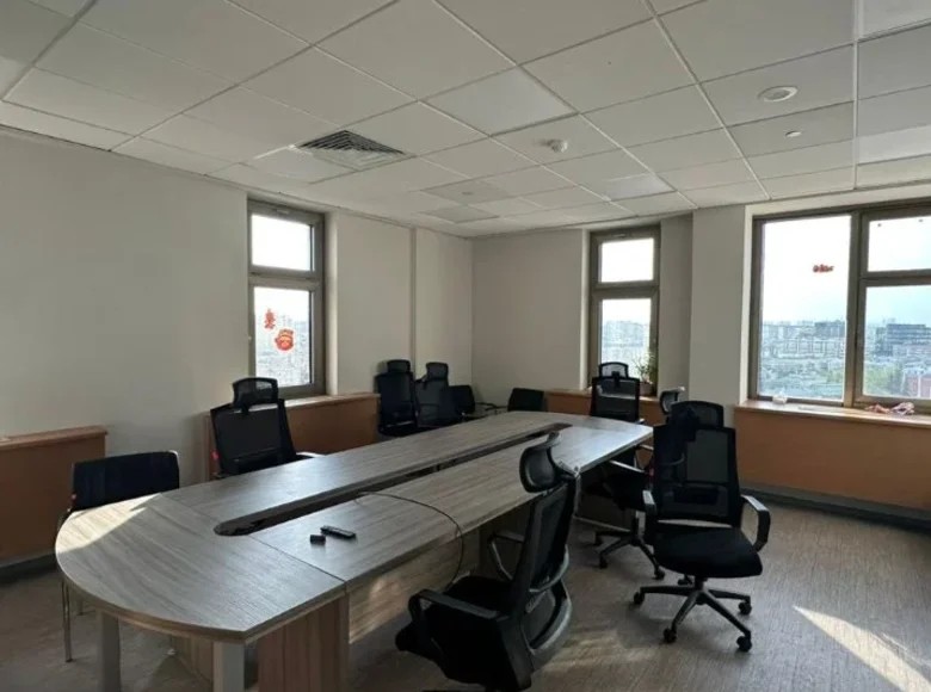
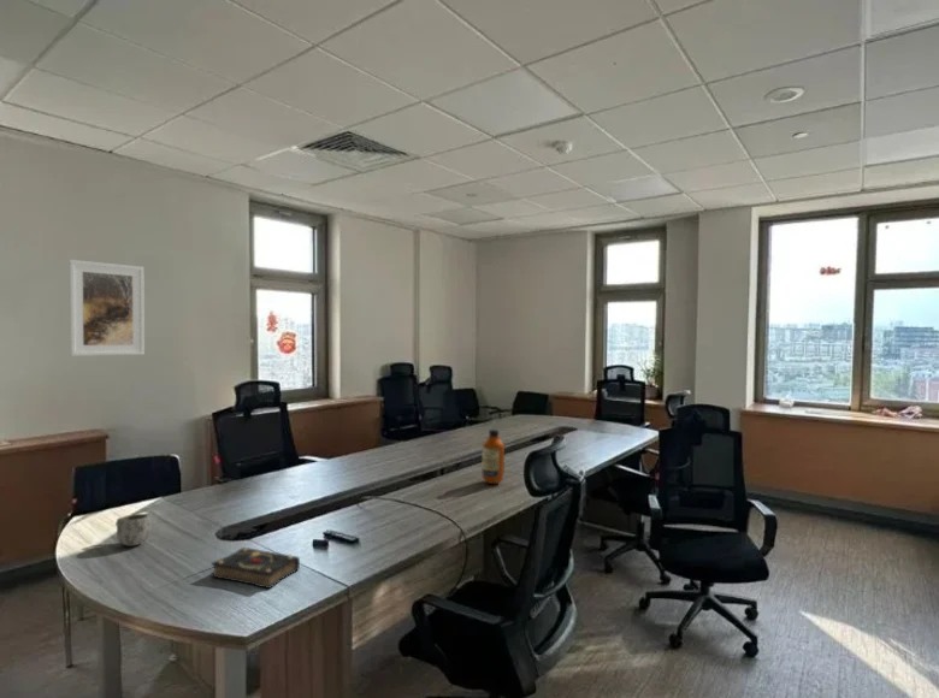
+ bottle [482,428,506,485]
+ mug [114,513,152,546]
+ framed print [67,259,146,357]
+ book [209,546,301,590]
